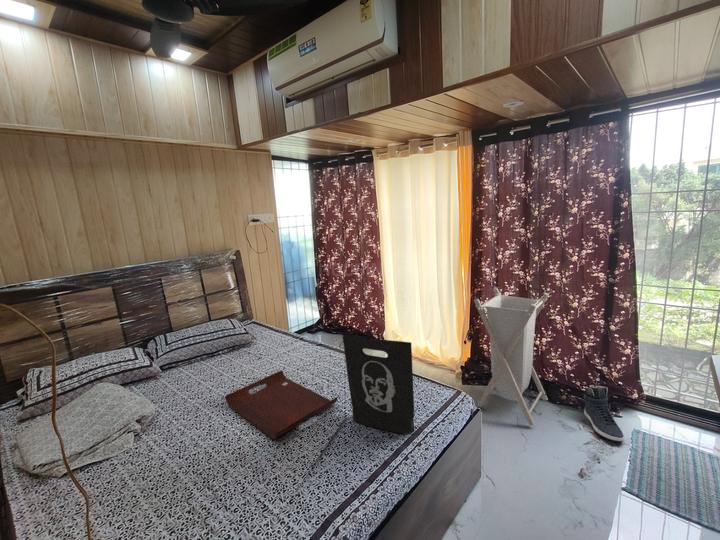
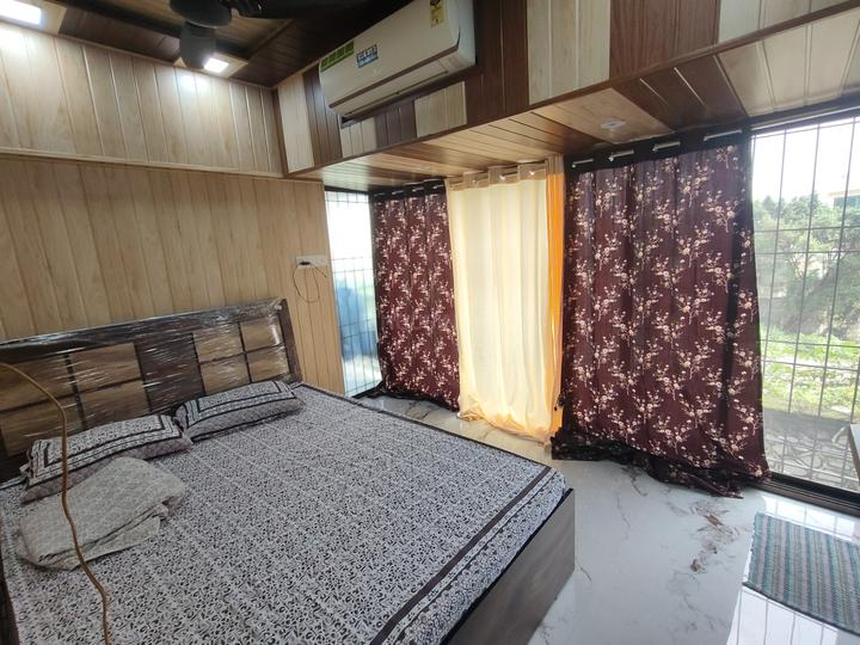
- sneaker [583,385,625,442]
- serving tray [224,370,338,440]
- laundry hamper [473,287,550,426]
- tote bag [342,333,415,435]
